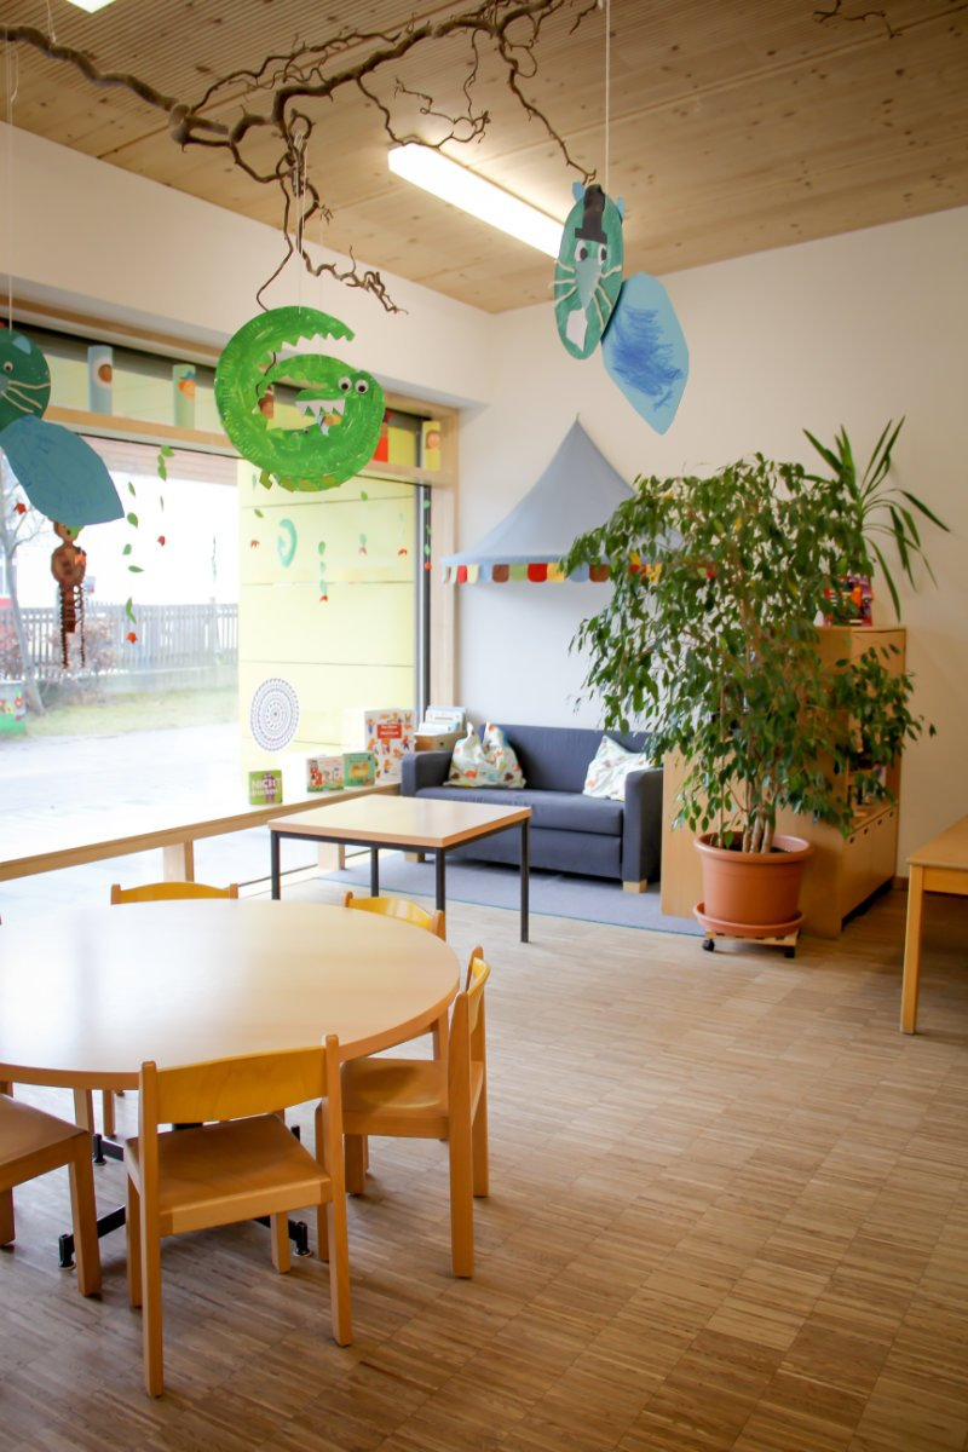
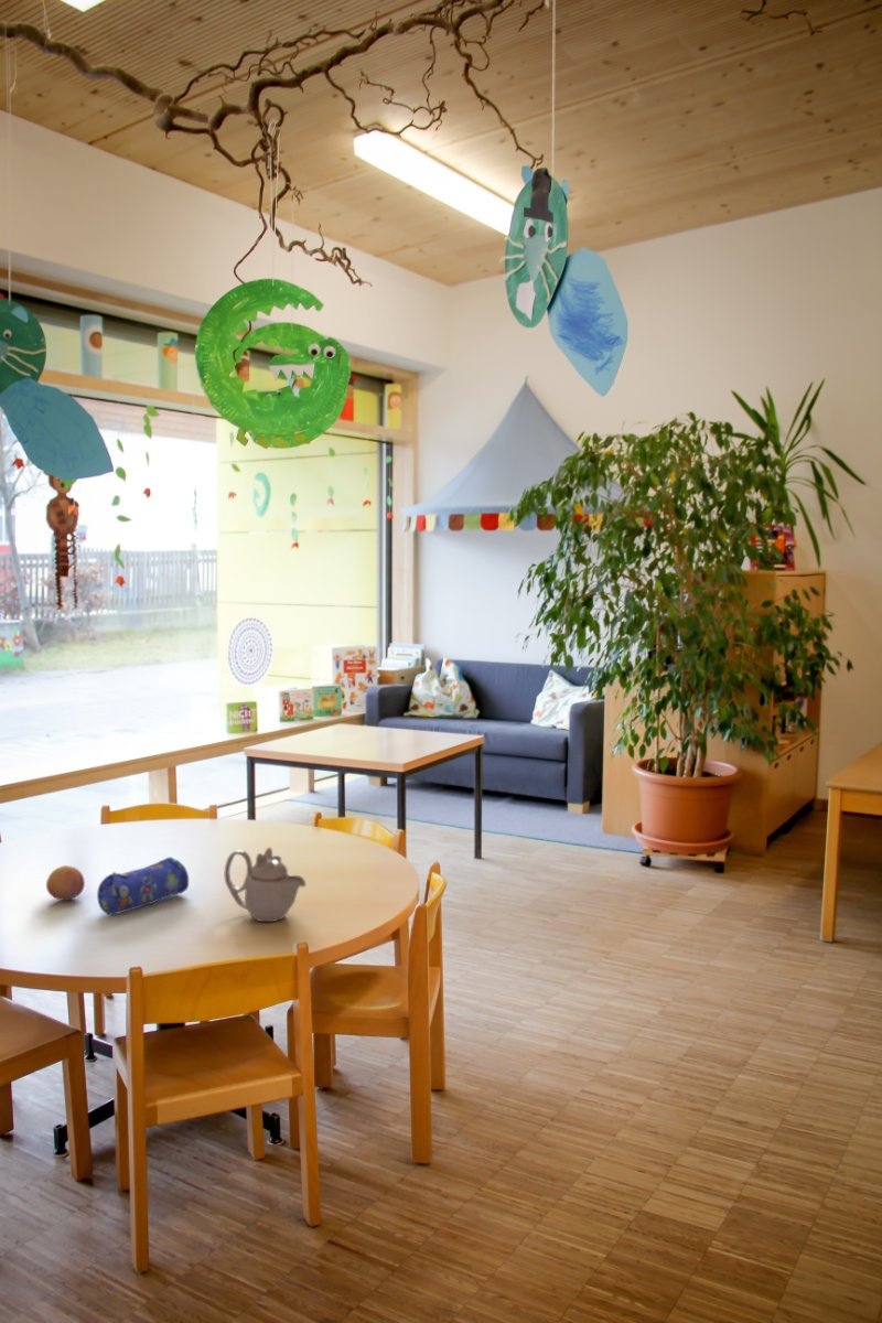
+ fruit [45,864,86,901]
+ pencil case [96,857,190,916]
+ teapot [224,846,306,923]
